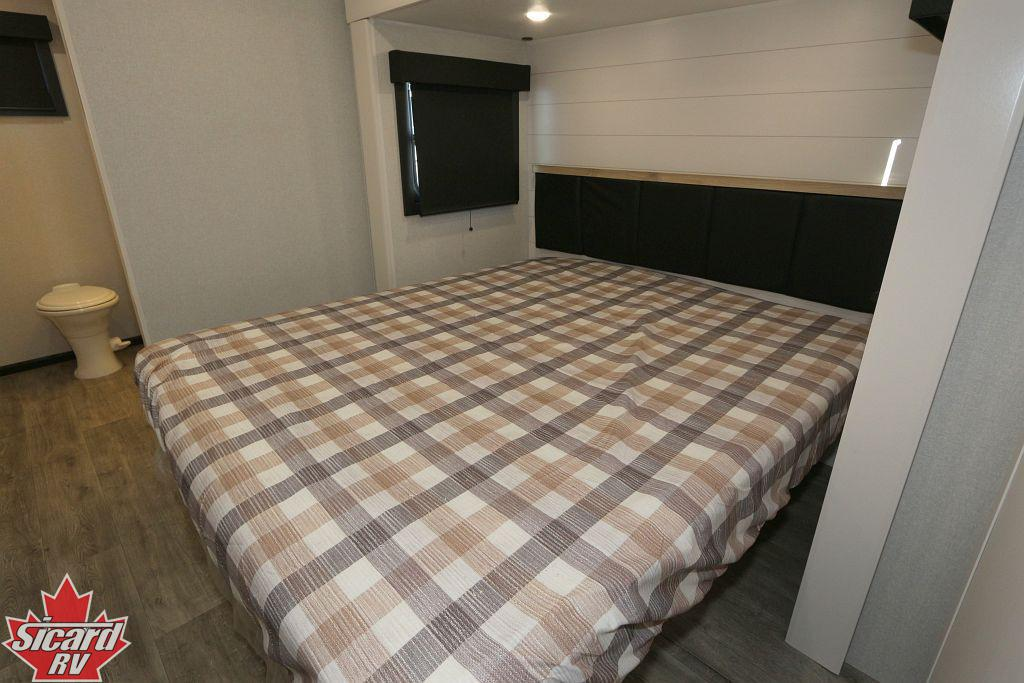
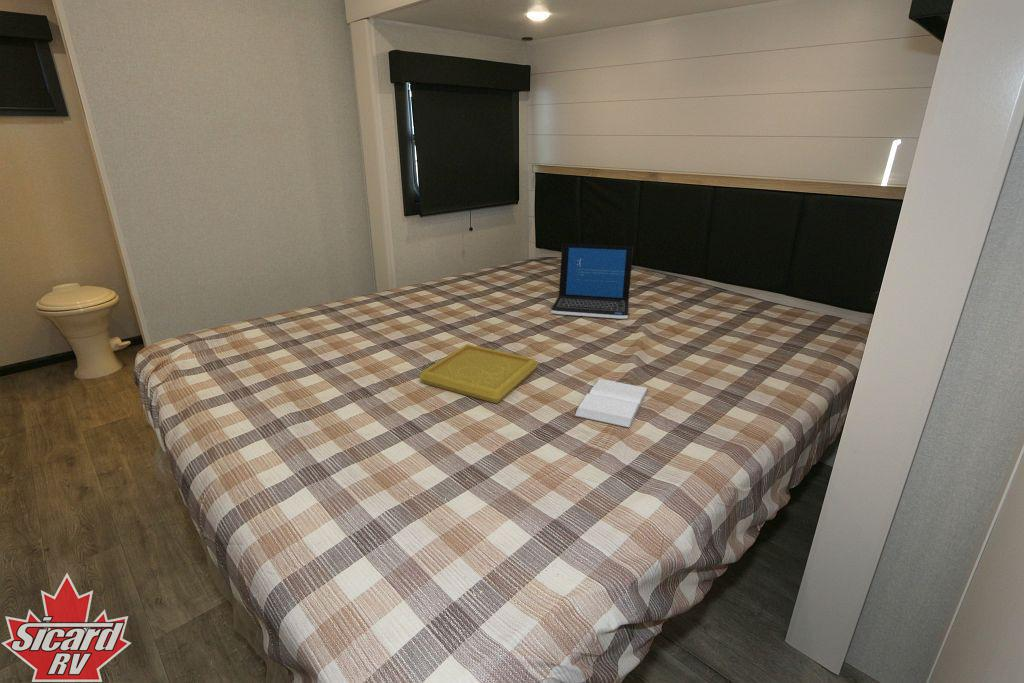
+ book [573,378,649,429]
+ serving tray [419,343,539,404]
+ laptop [550,243,634,320]
